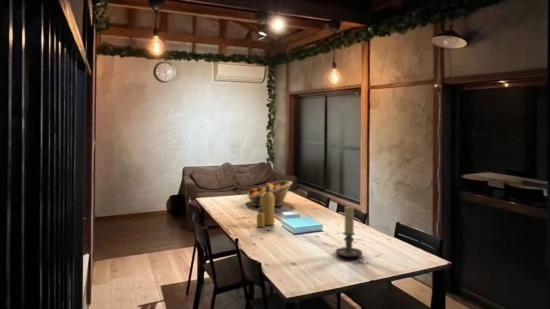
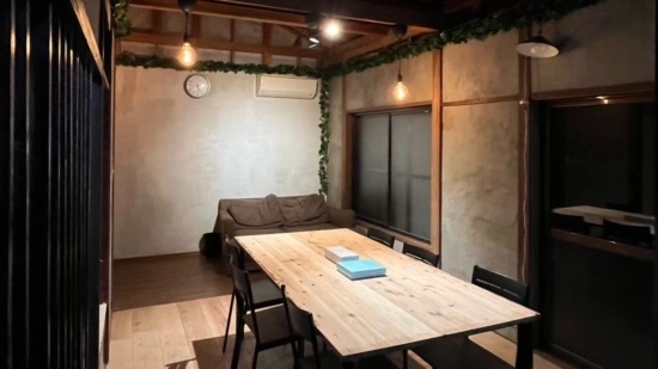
- candle holder [334,205,363,260]
- fruit basket [246,179,293,208]
- bottle [256,186,275,228]
